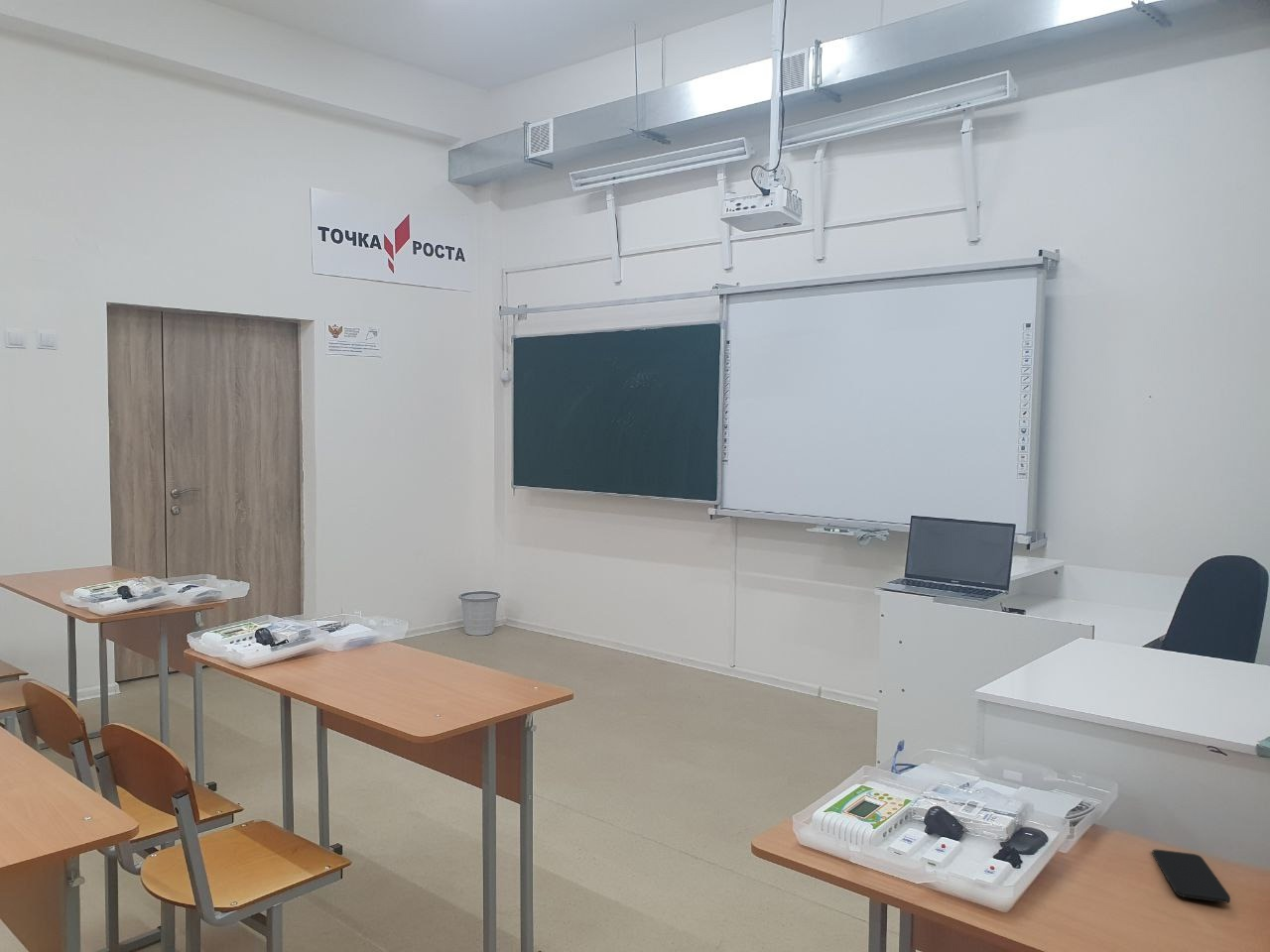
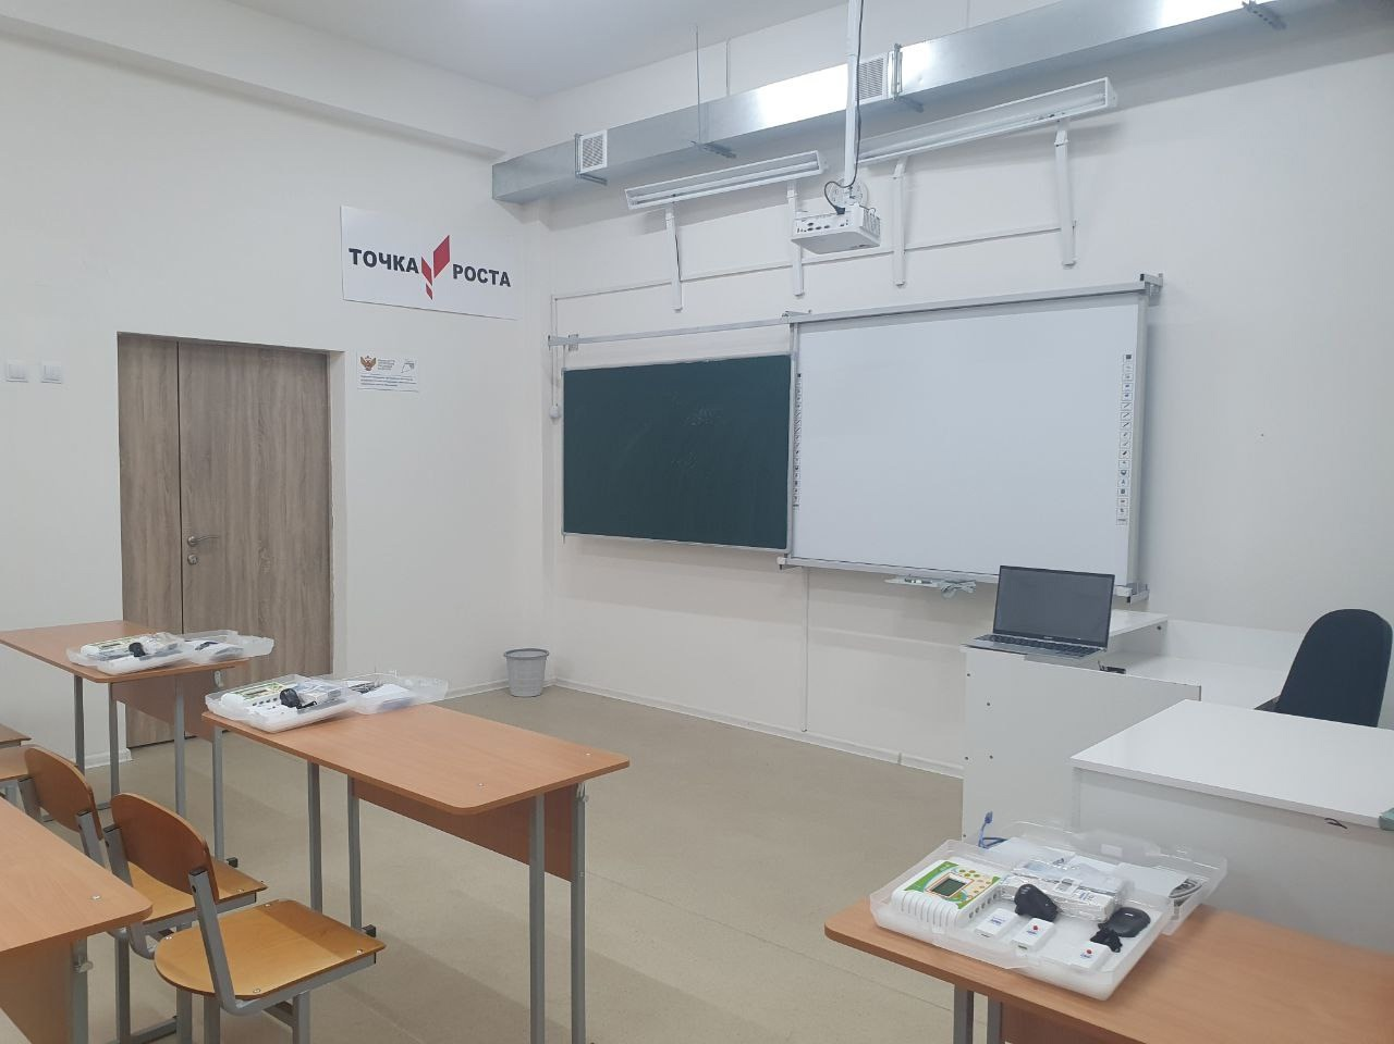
- smartphone [1152,849,1231,904]
